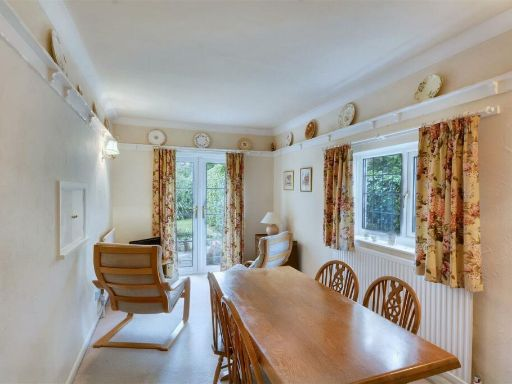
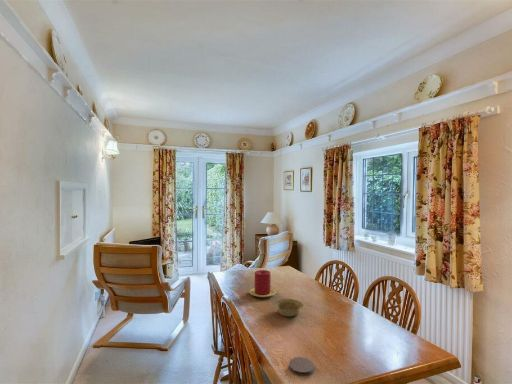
+ bowl [273,298,304,317]
+ coaster [288,356,315,377]
+ candle [249,269,277,298]
